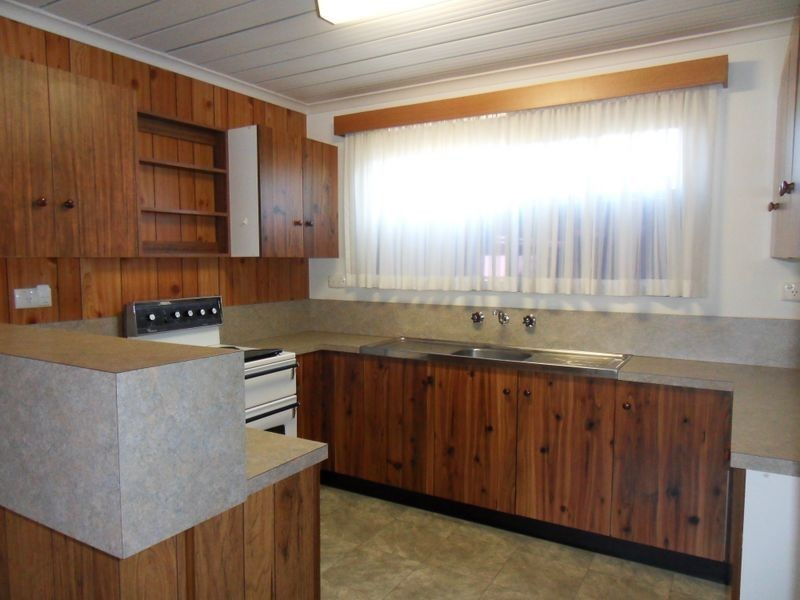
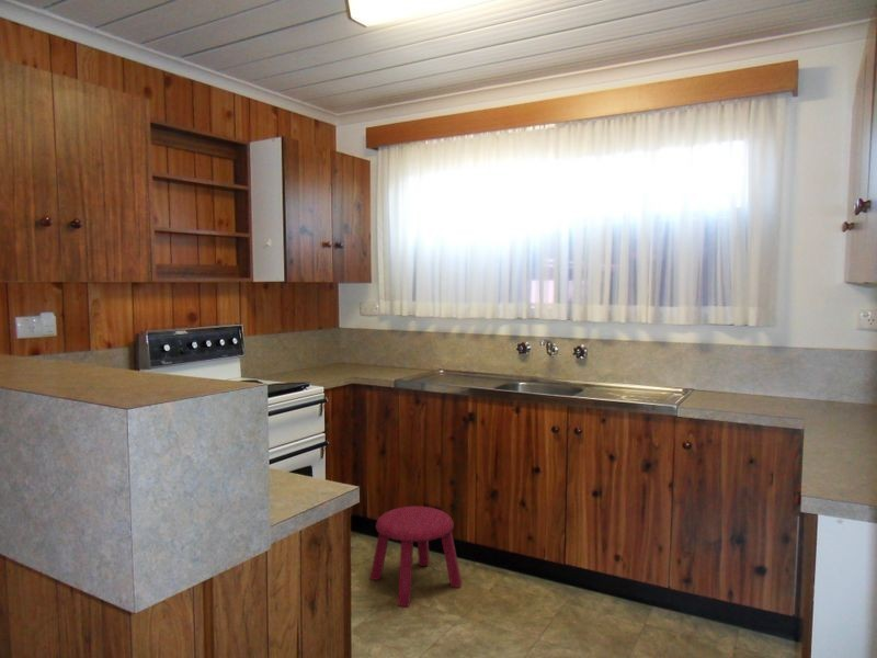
+ stool [368,506,463,608]
